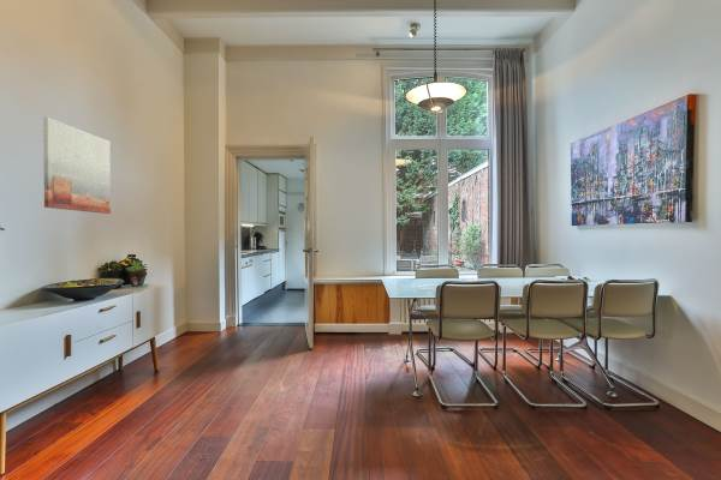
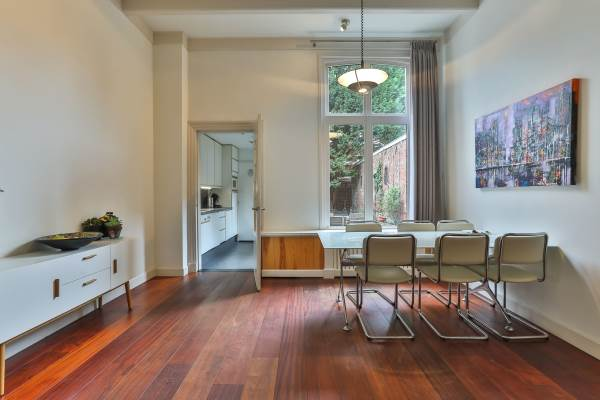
- wall art [42,116,112,215]
